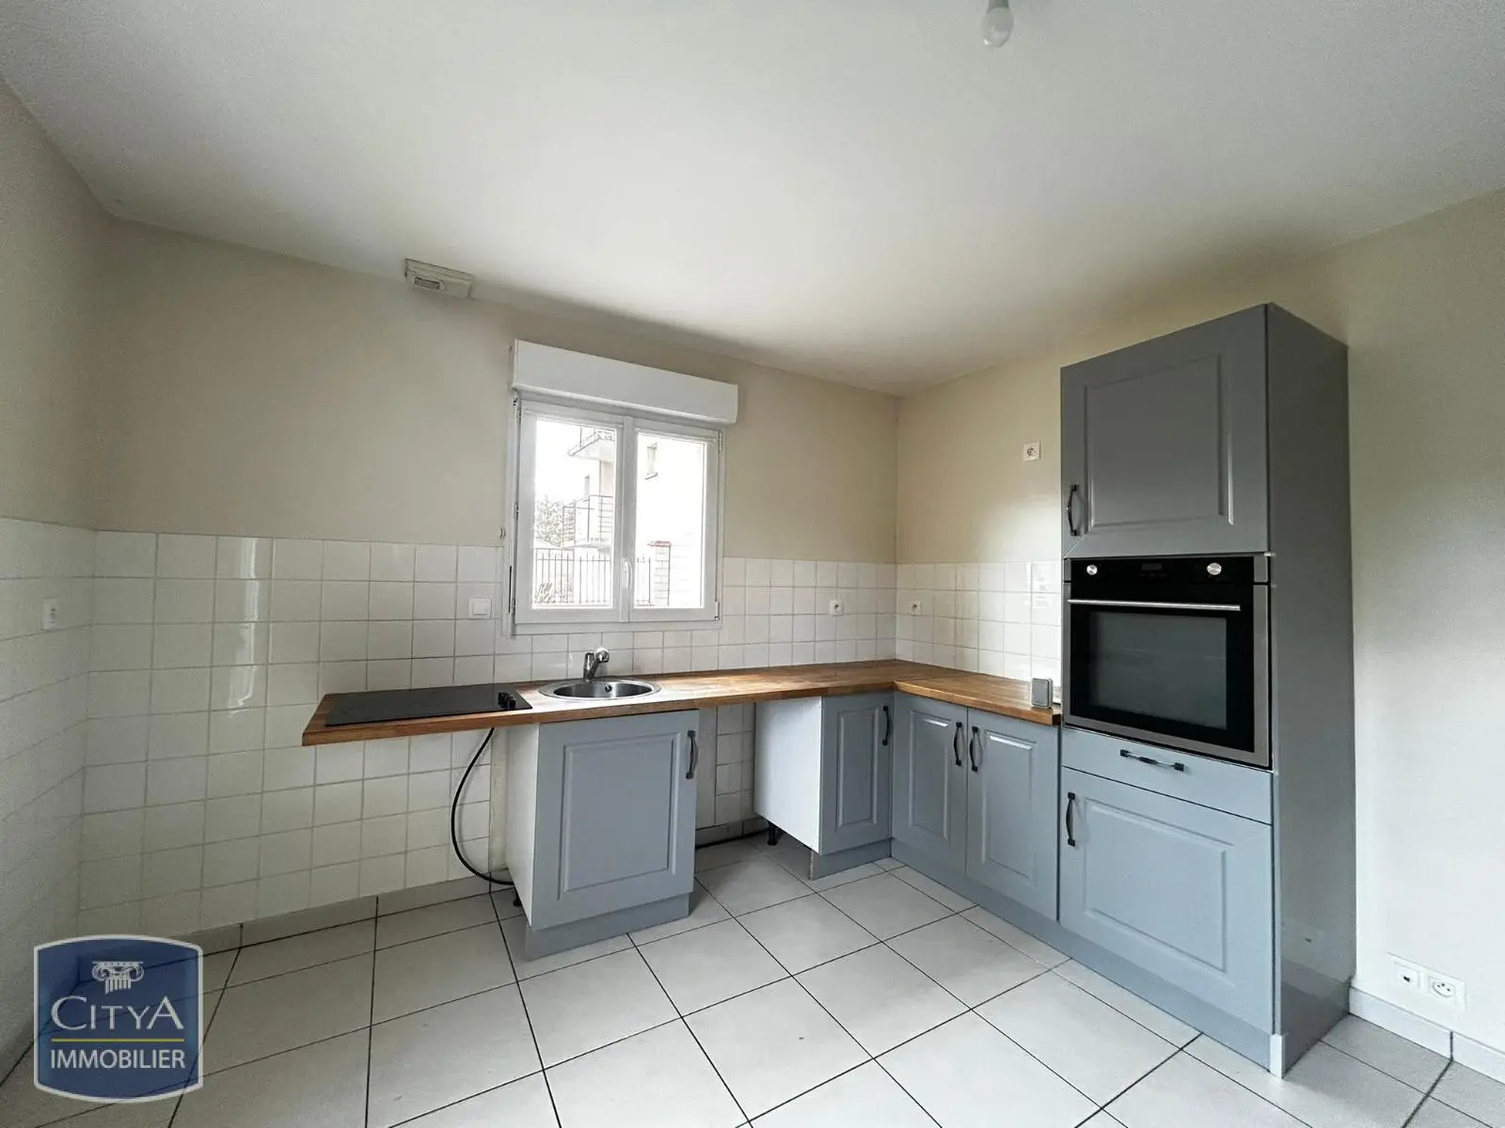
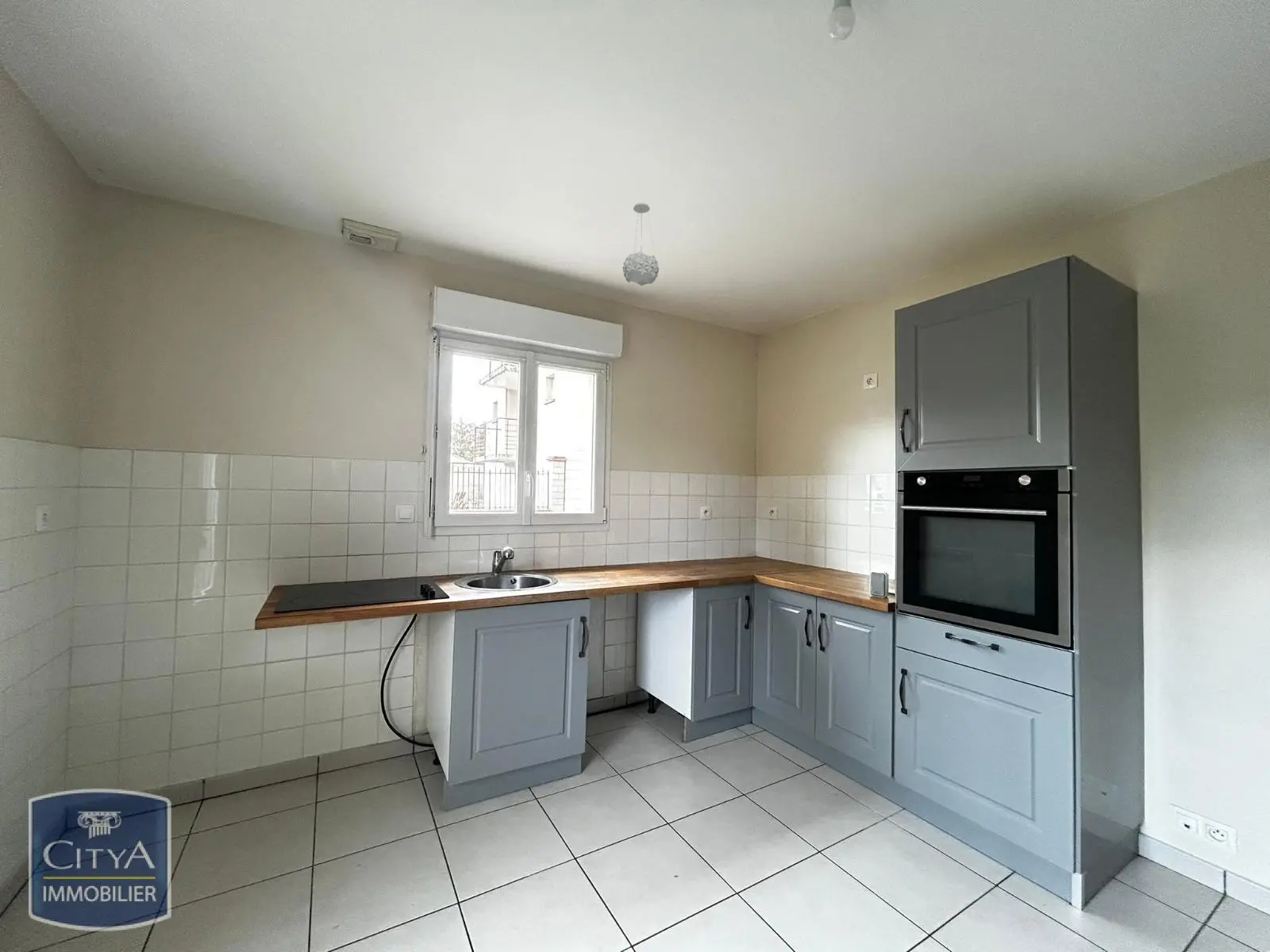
+ pendant light [622,202,660,286]
